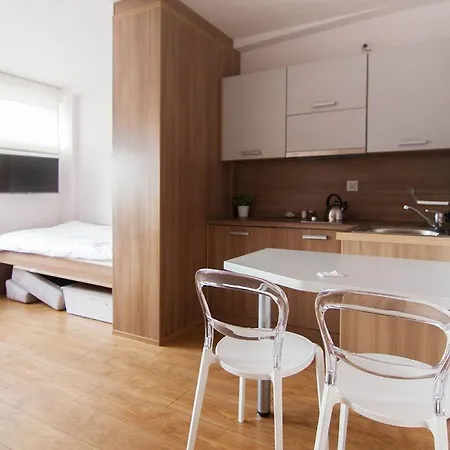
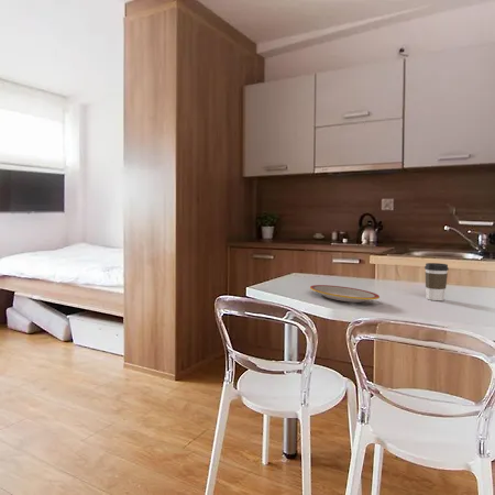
+ coffee cup [424,262,450,301]
+ plate [309,284,381,304]
